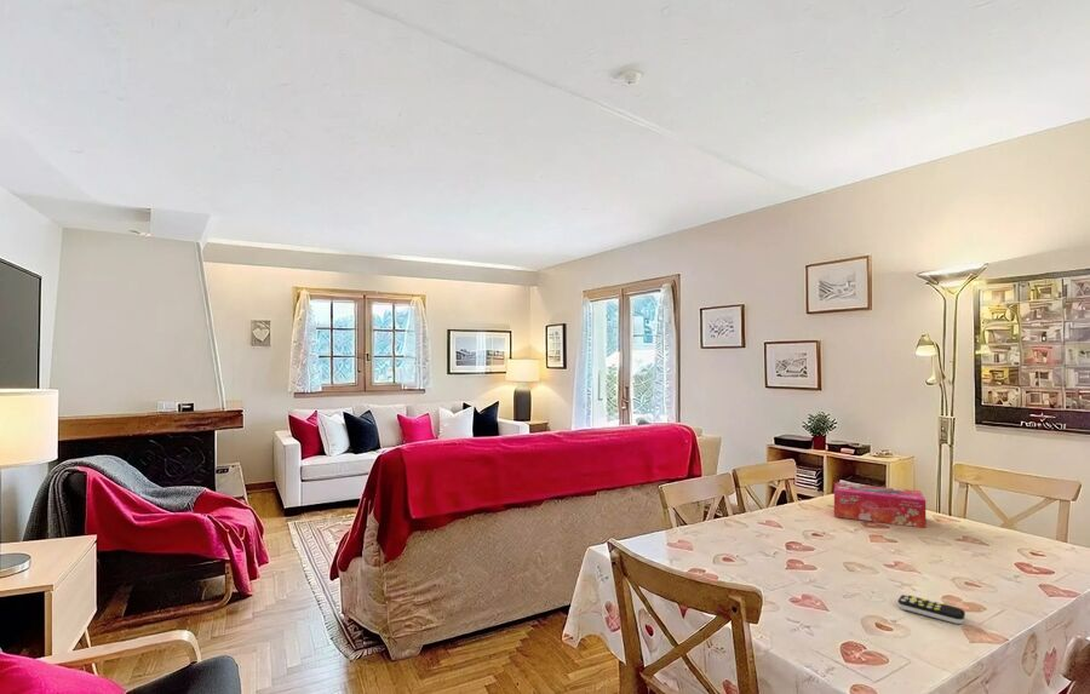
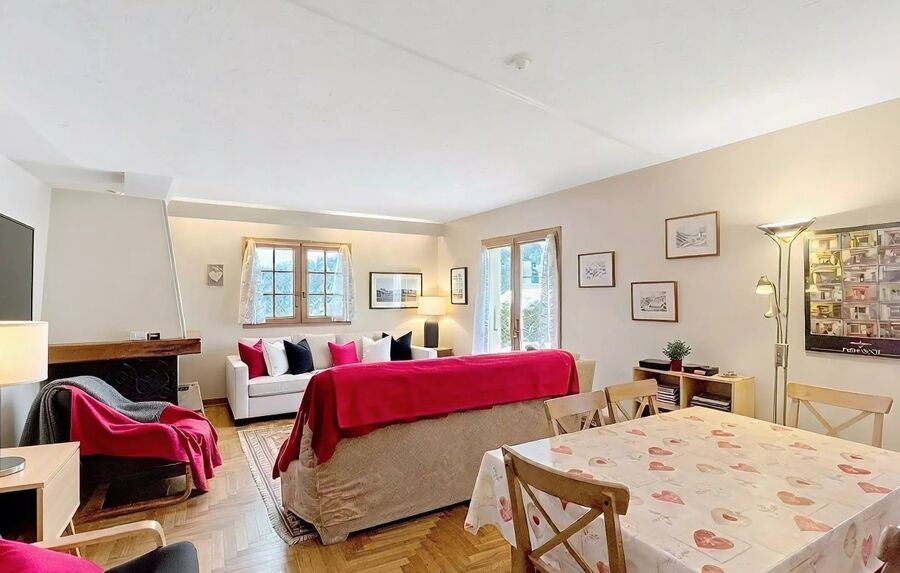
- remote control [896,593,966,625]
- tissue box [833,481,928,529]
